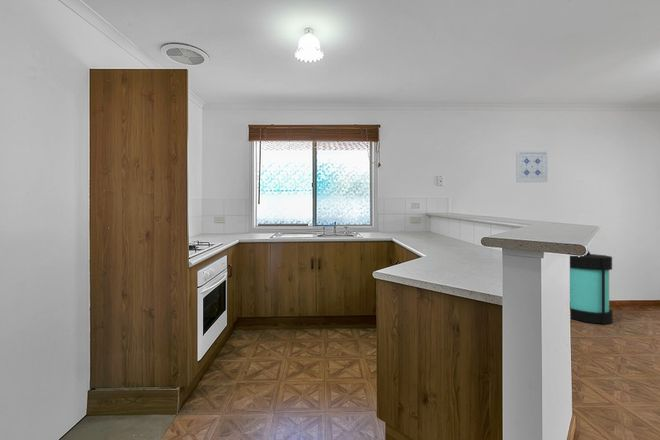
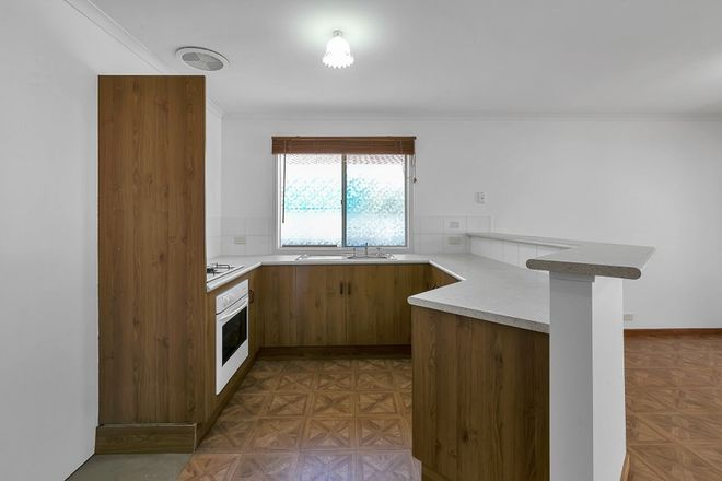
- lantern [569,250,614,325]
- wall art [515,150,549,183]
